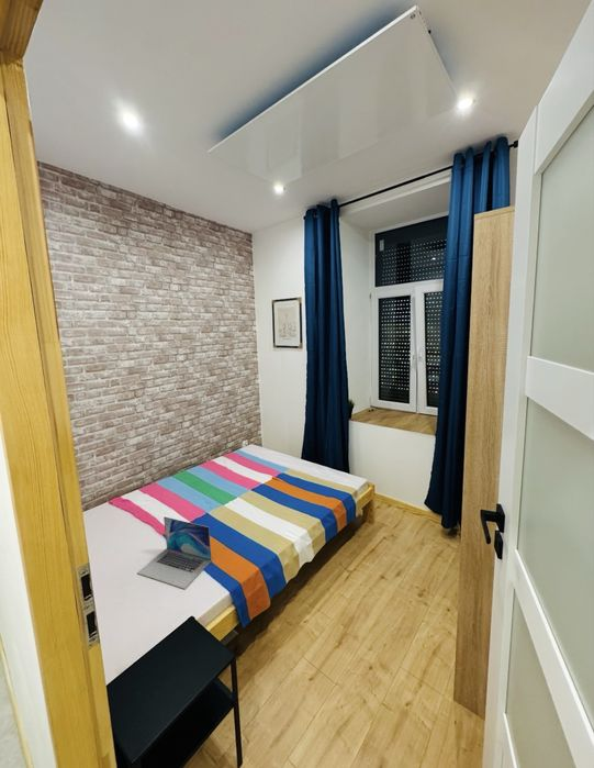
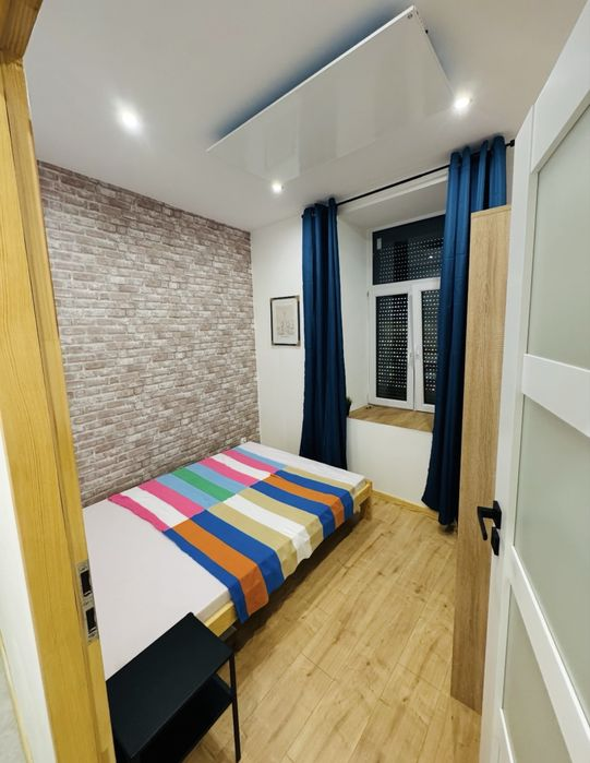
- laptop [136,515,213,590]
